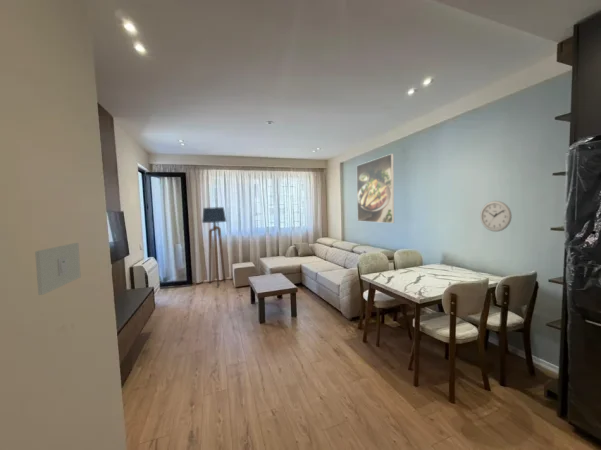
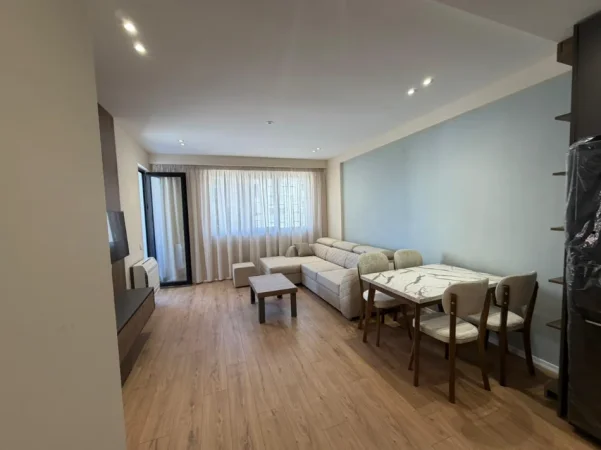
- light switch [34,242,82,296]
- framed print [356,153,395,224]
- wall clock [479,200,513,233]
- floor lamp [201,206,227,288]
